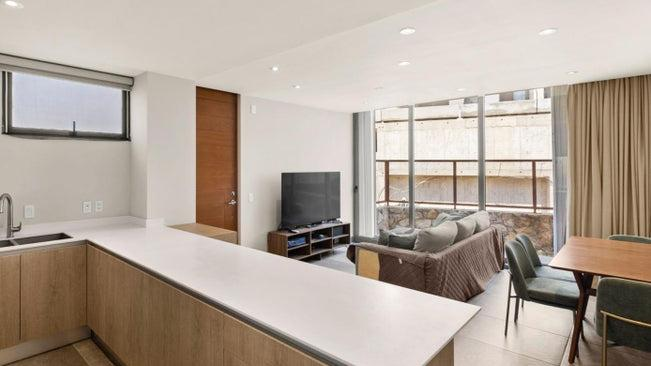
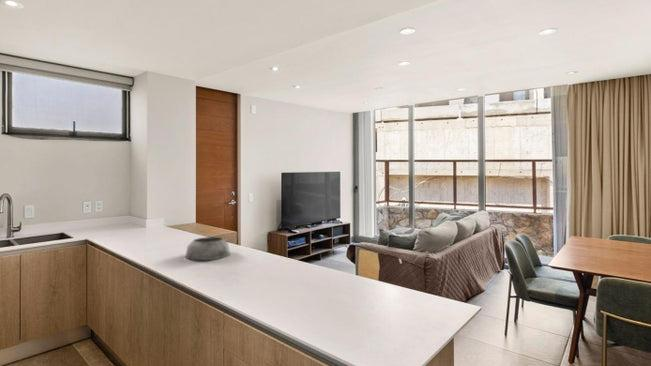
+ plant pot [184,236,231,261]
